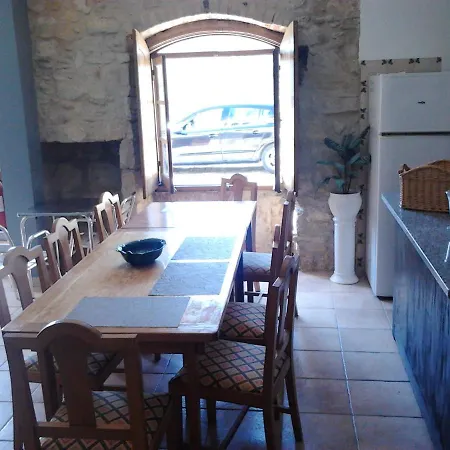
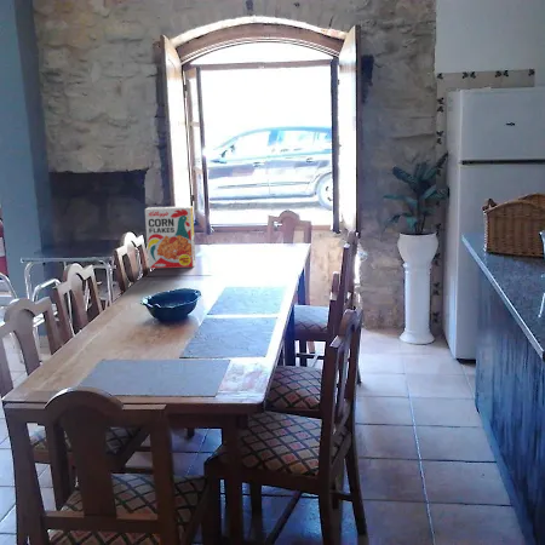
+ cereal box [144,205,197,270]
